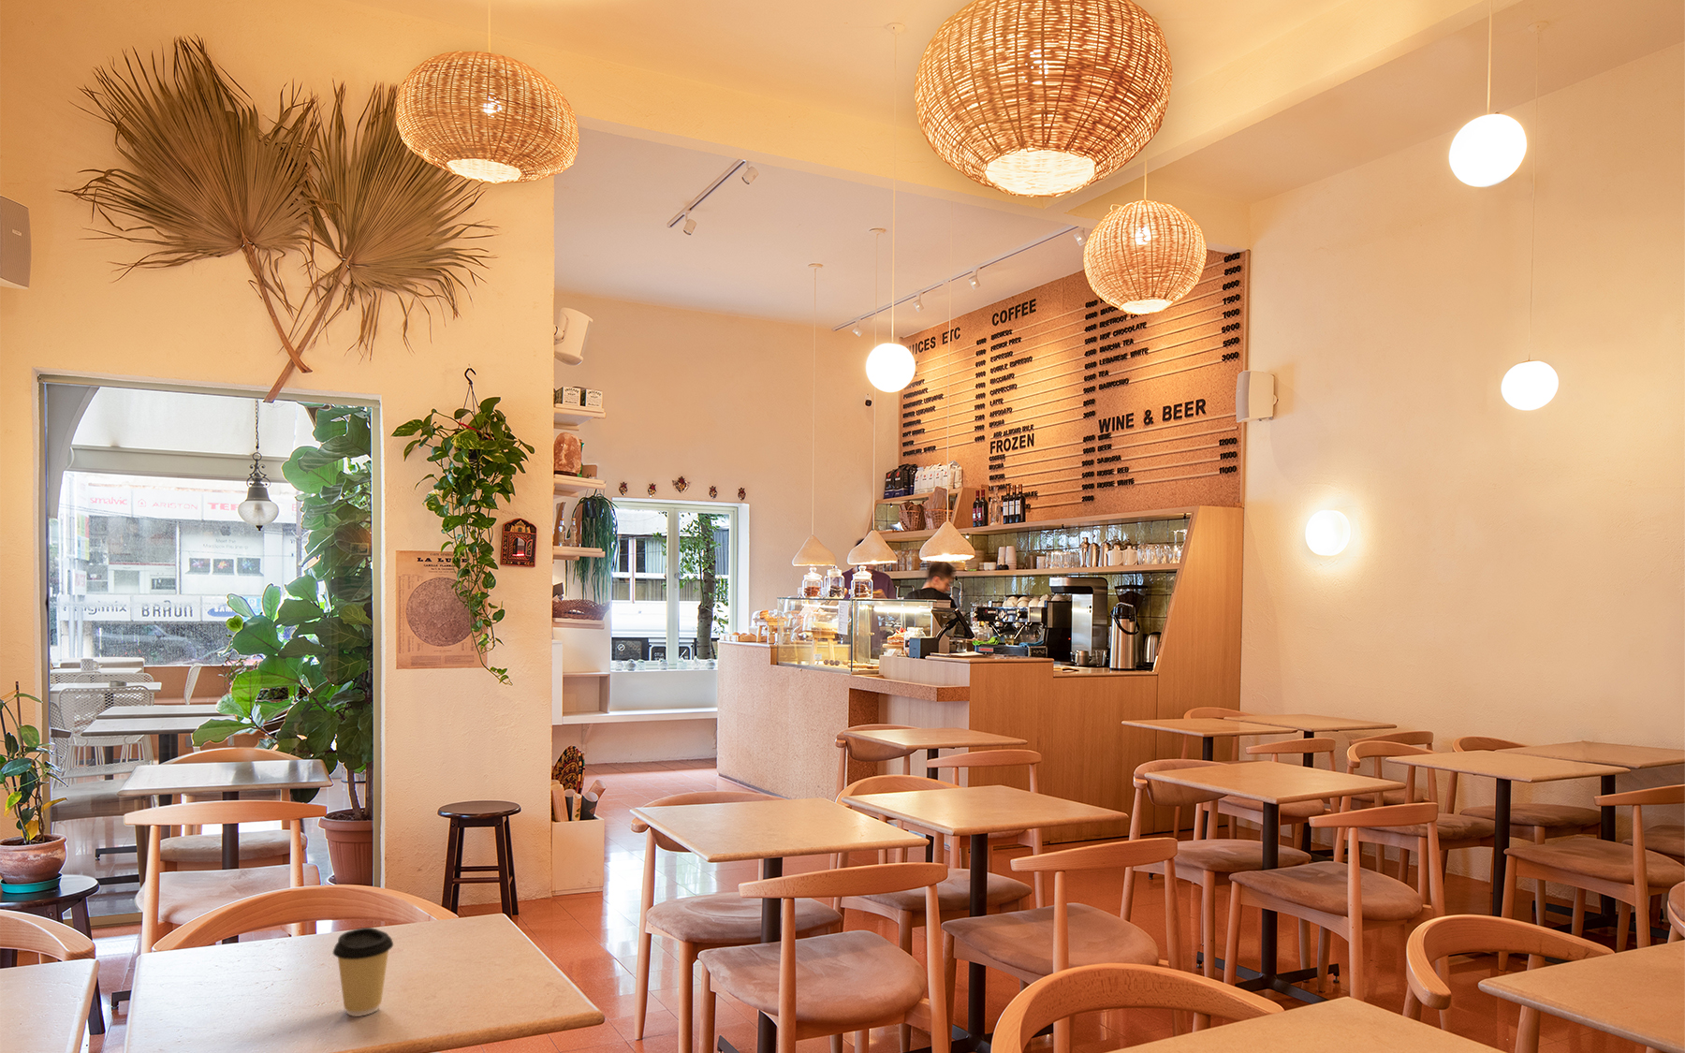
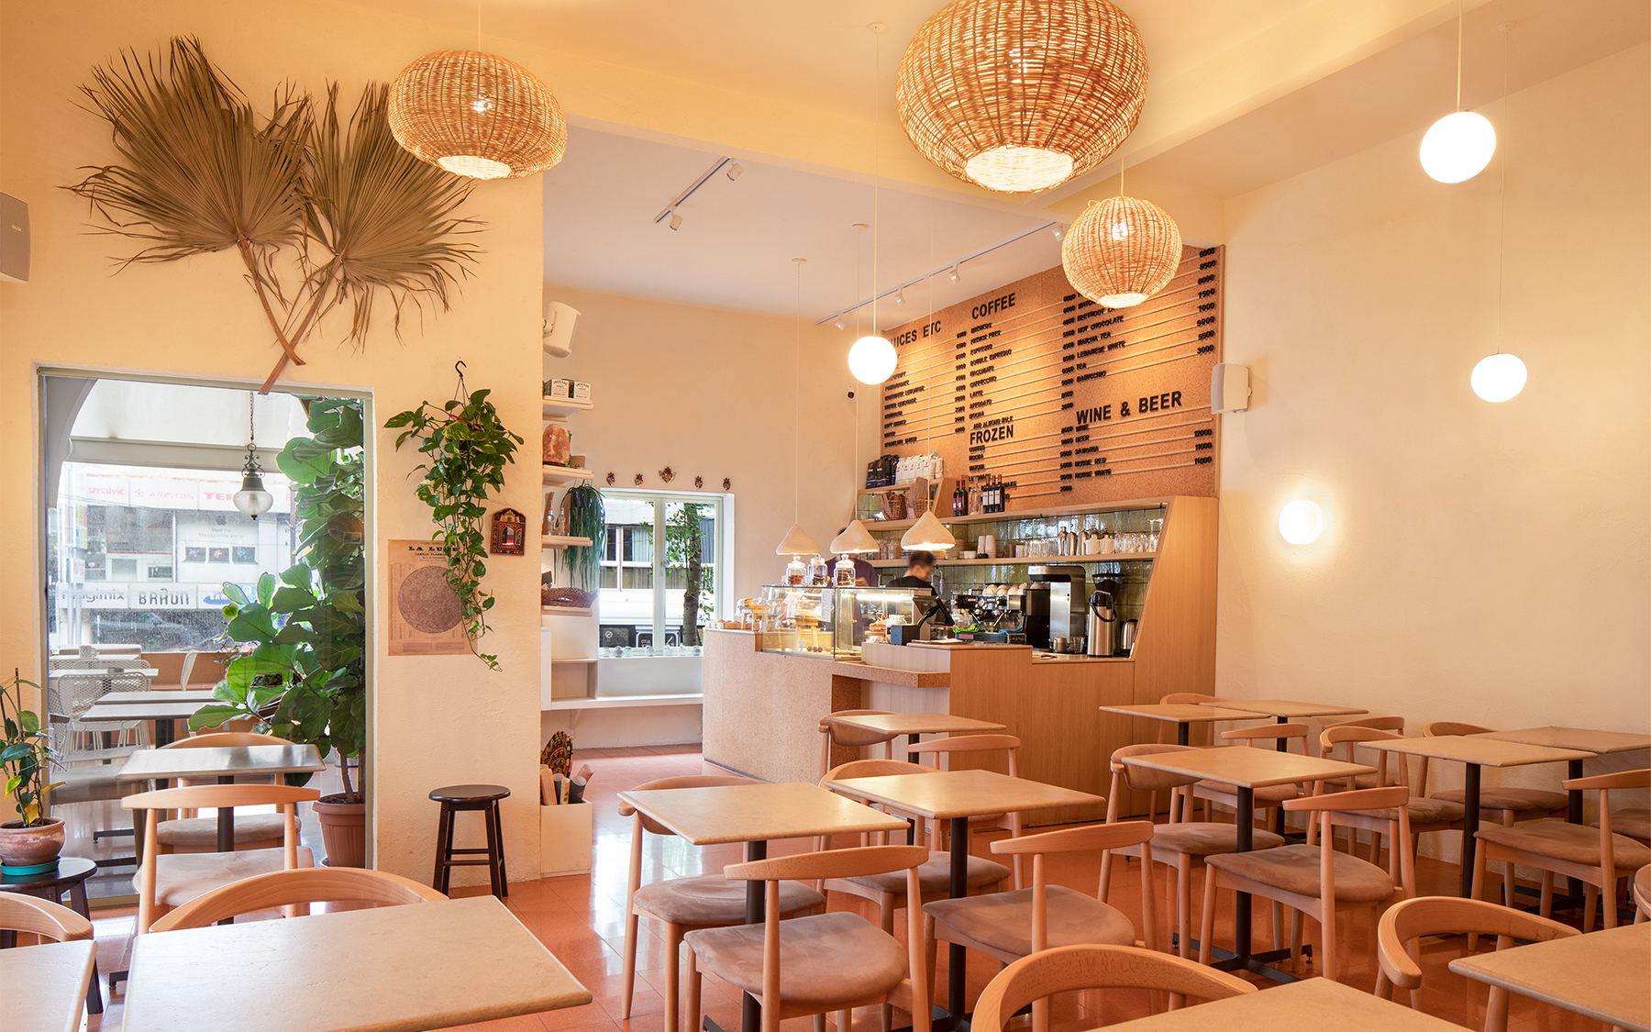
- coffee cup [331,927,394,1018]
